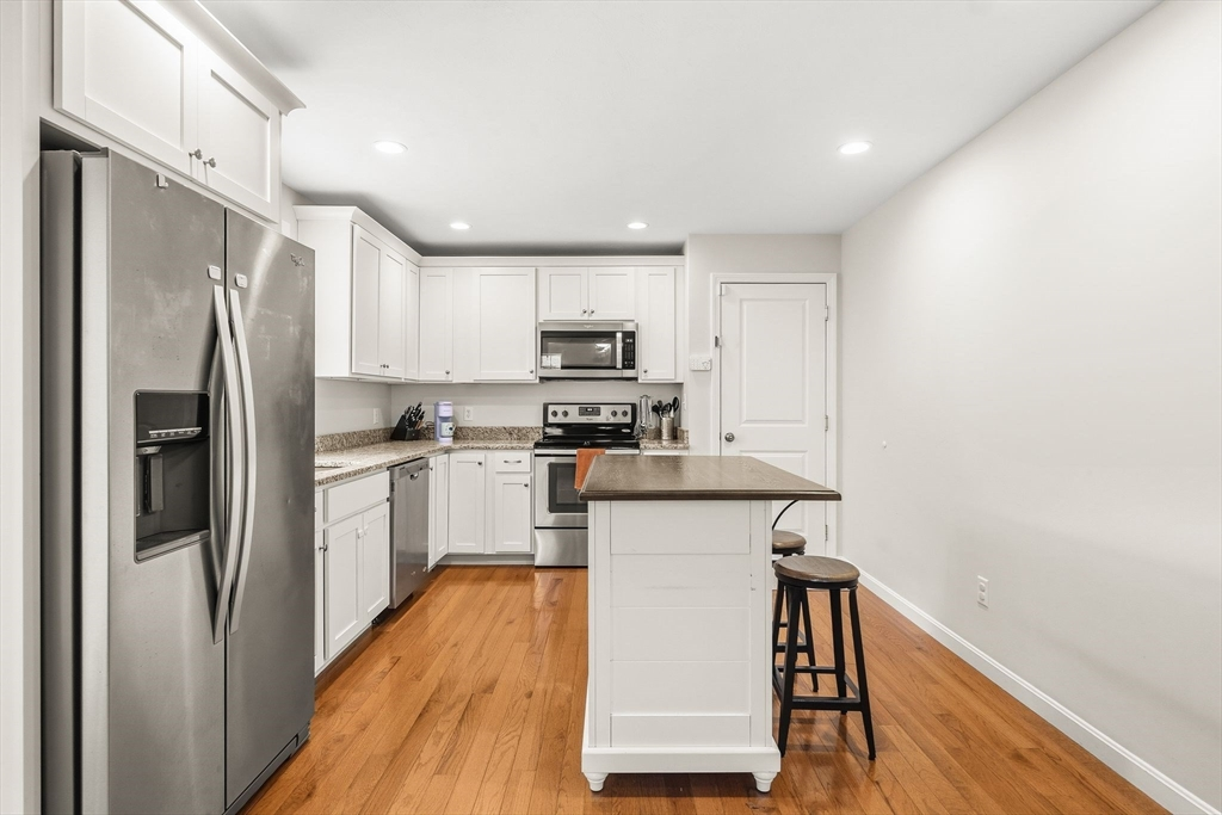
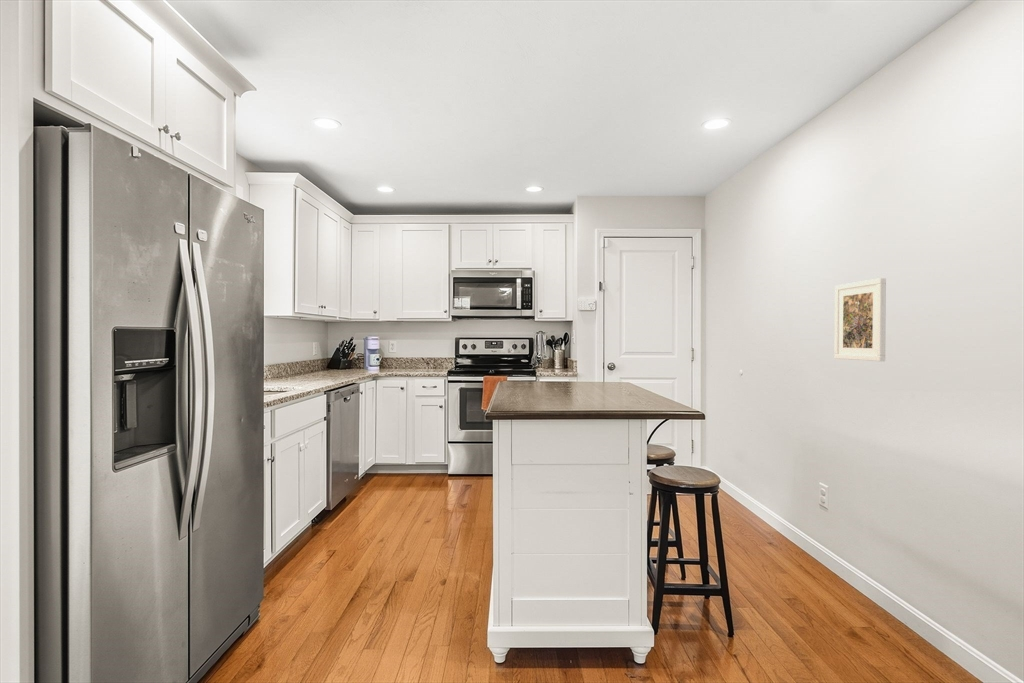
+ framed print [834,277,887,362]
